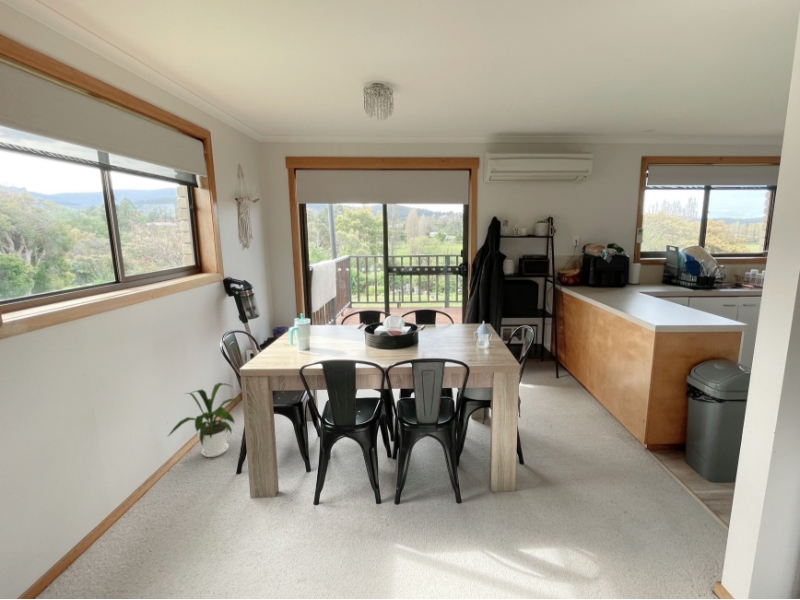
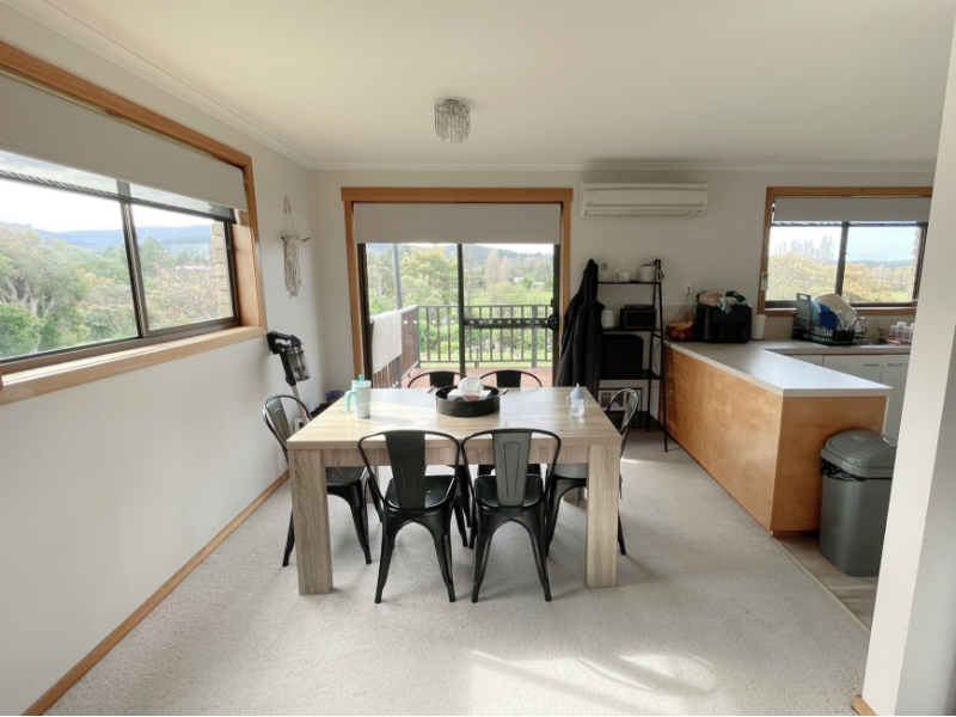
- house plant [166,382,242,458]
